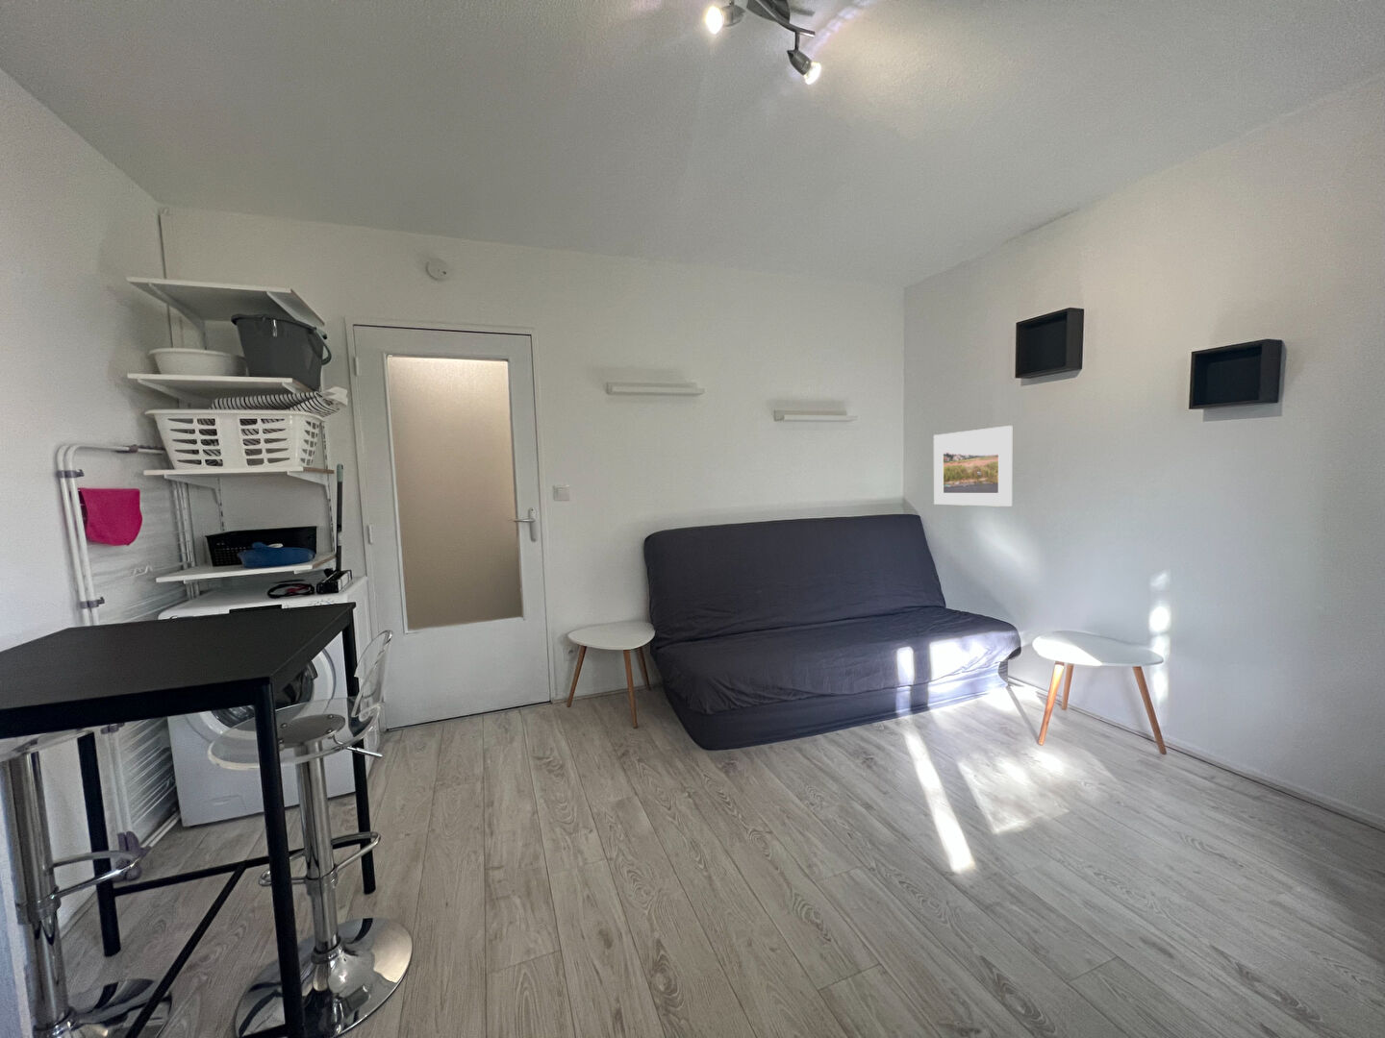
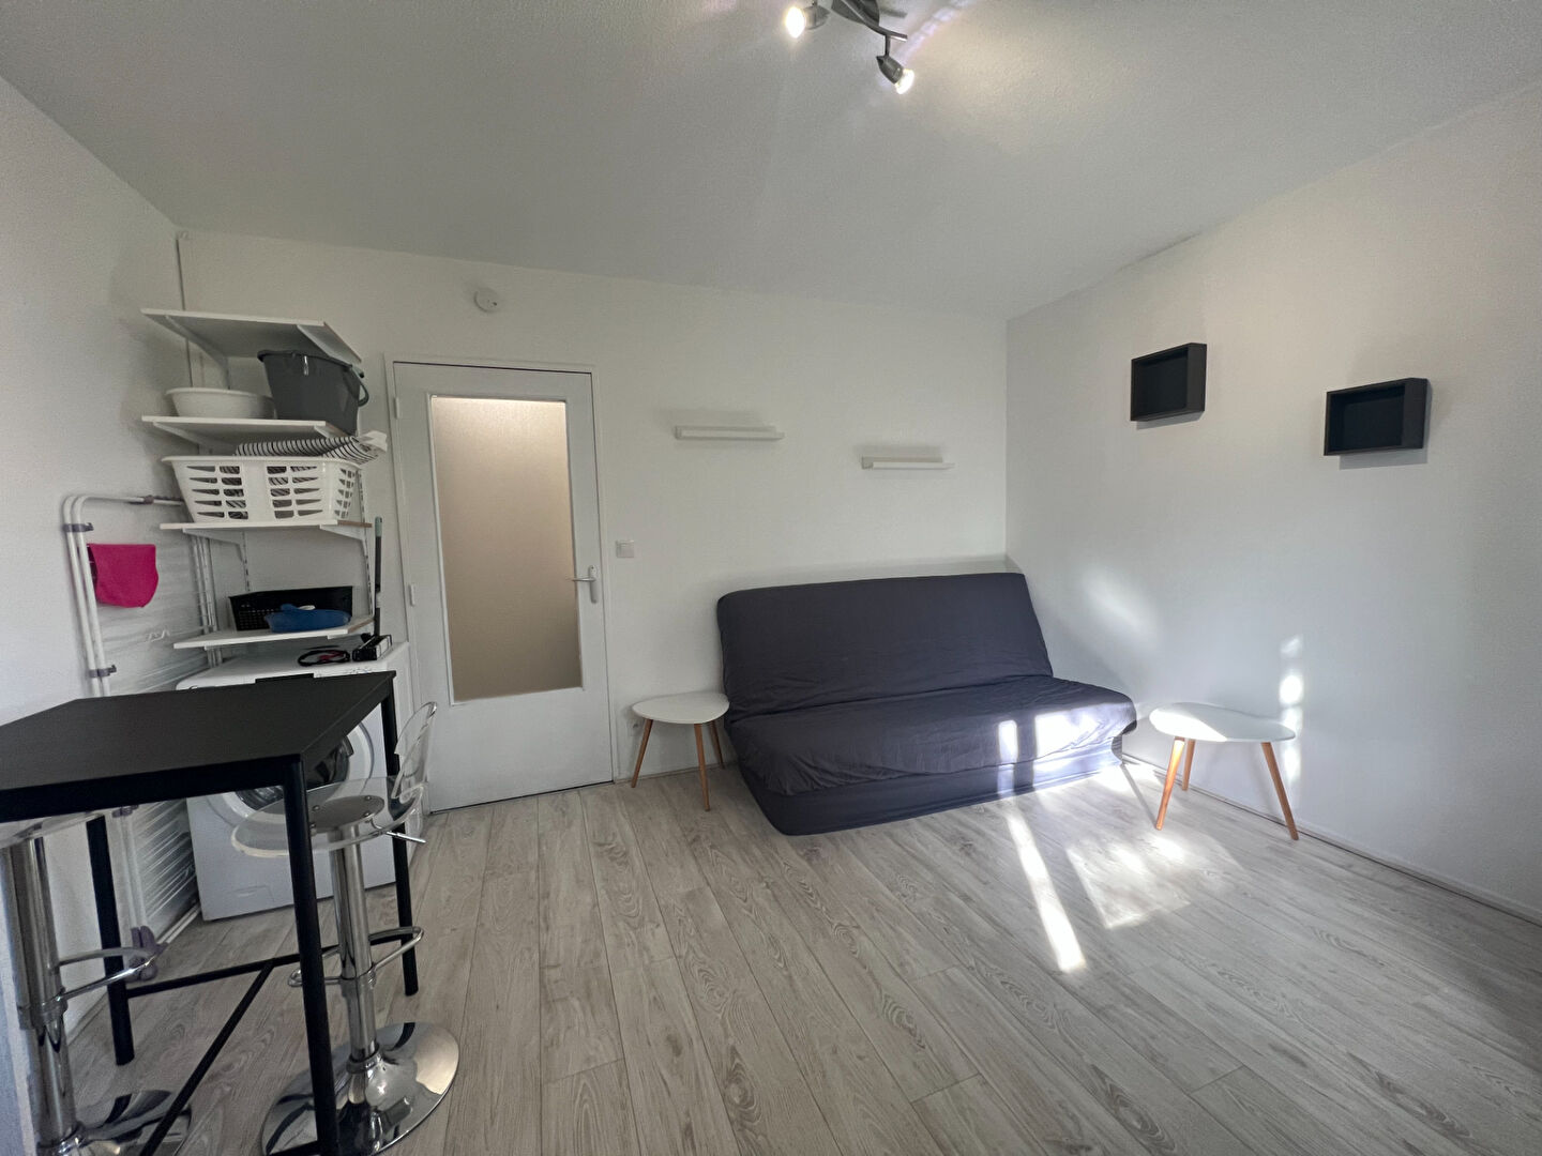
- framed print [932,425,1013,507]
